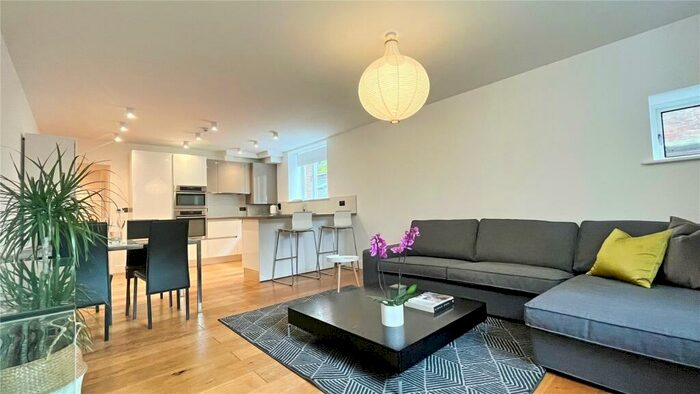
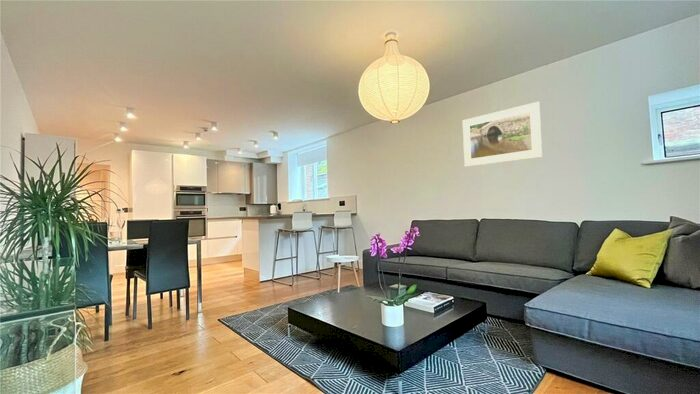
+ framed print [462,101,543,168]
